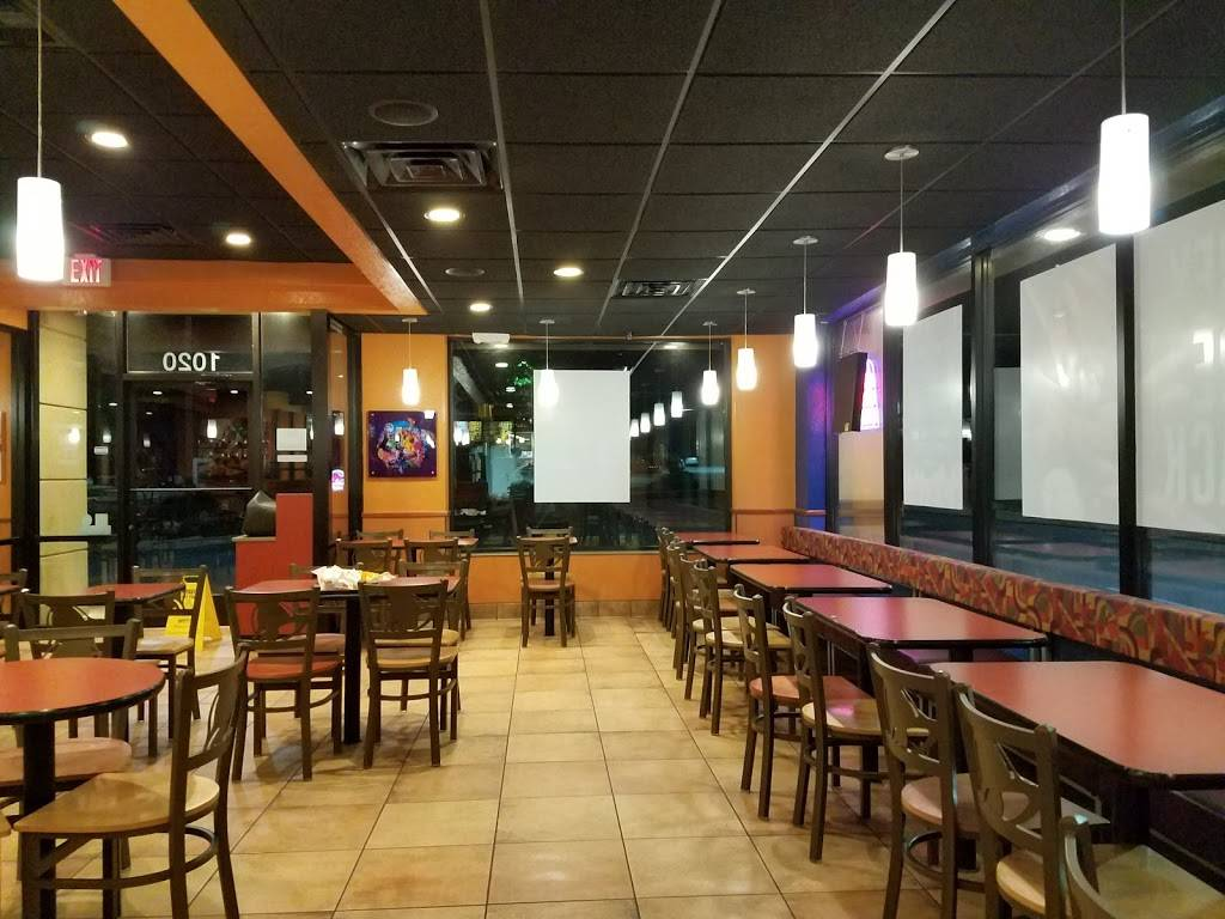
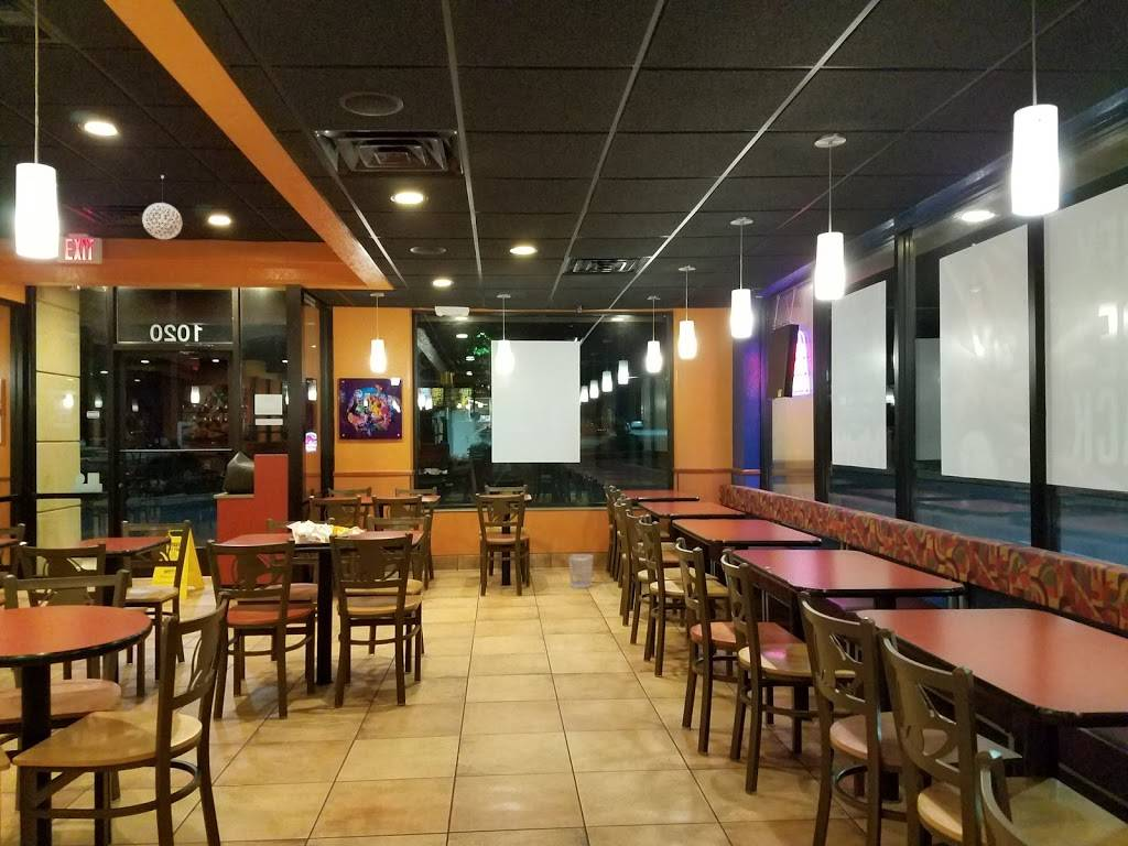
+ wastebasket [567,553,594,589]
+ pendant light [141,174,184,240]
